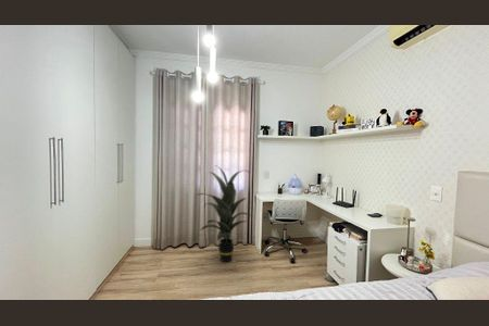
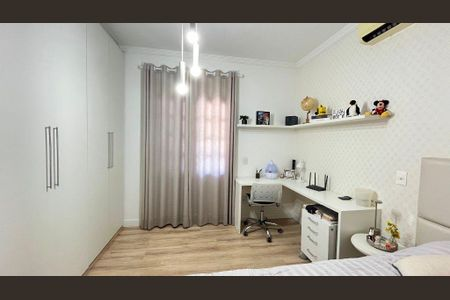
- indoor plant [196,164,254,263]
